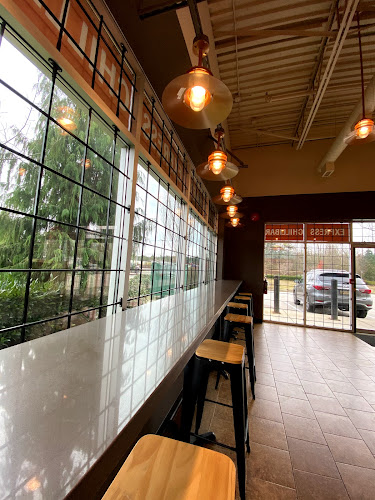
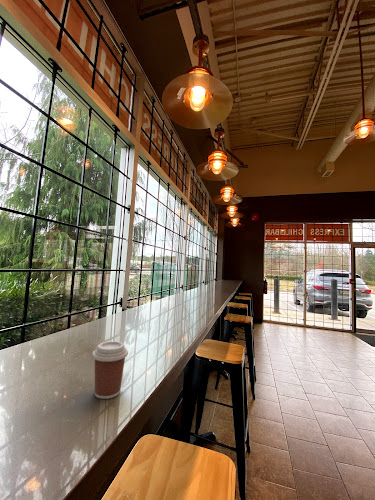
+ coffee cup [91,340,129,400]
